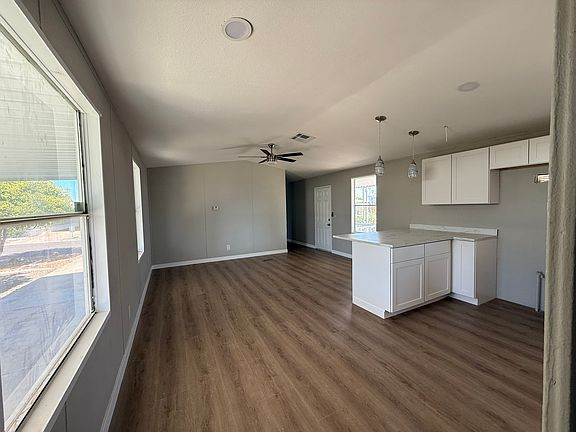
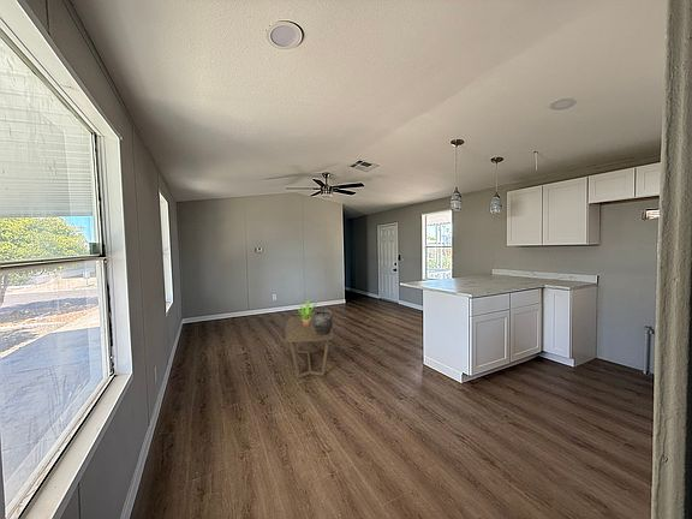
+ coffee table [285,315,334,380]
+ potted plant [297,298,320,326]
+ vessel [312,305,334,334]
